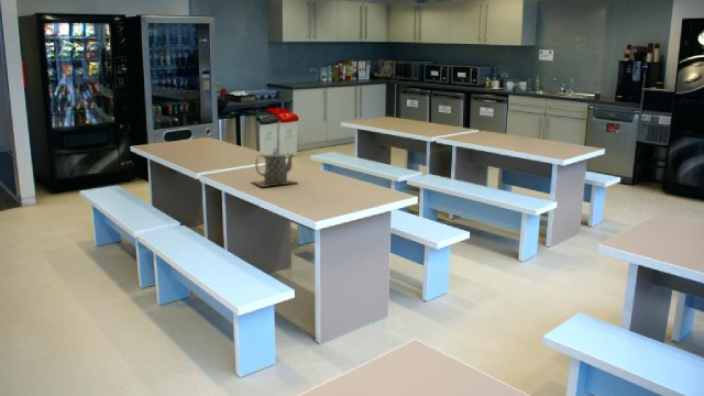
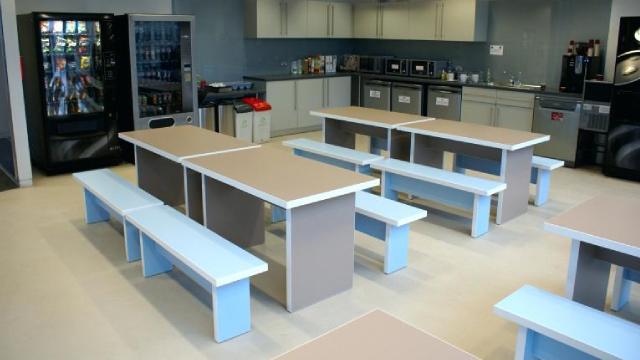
- teapot [251,147,299,188]
